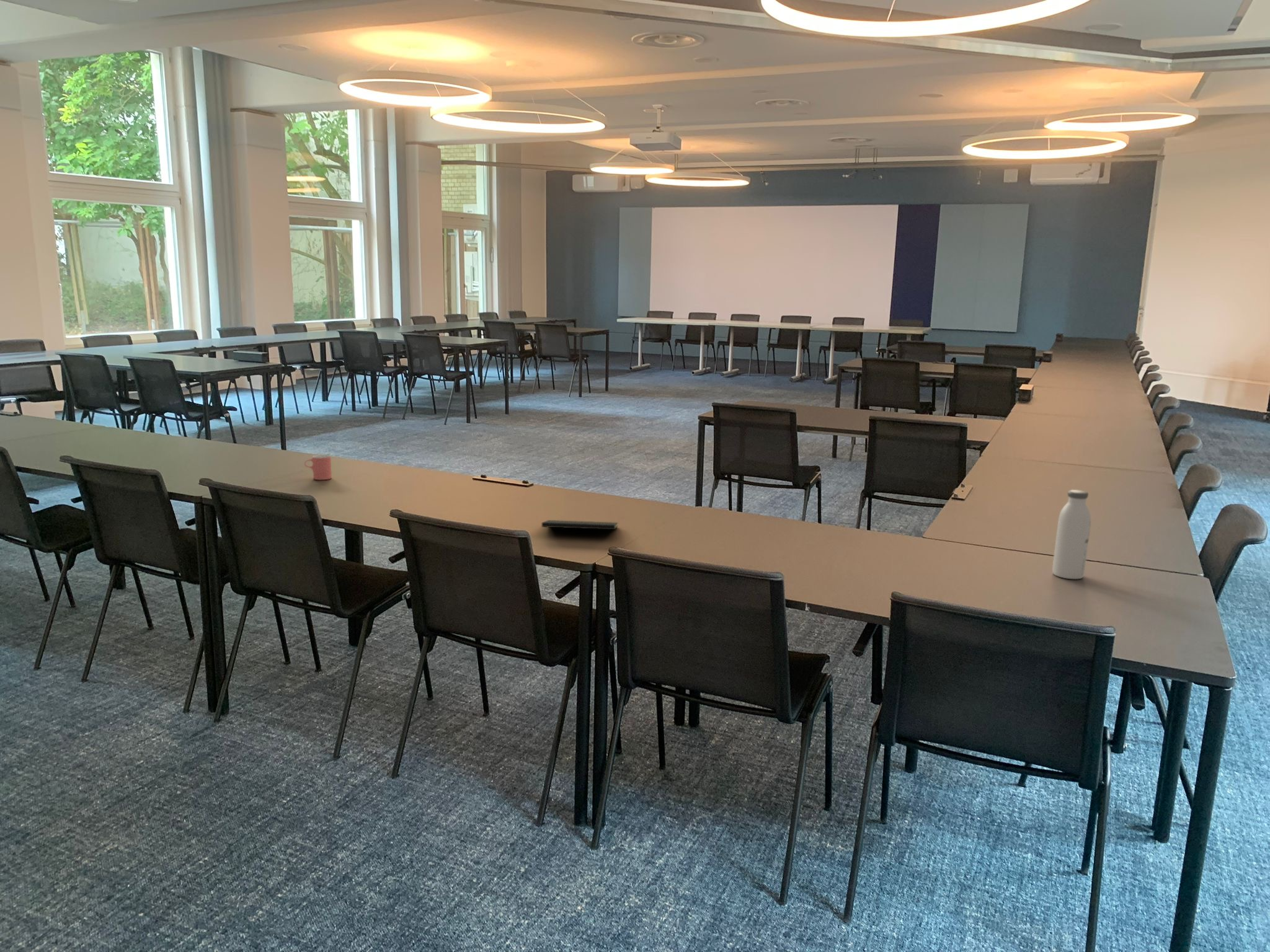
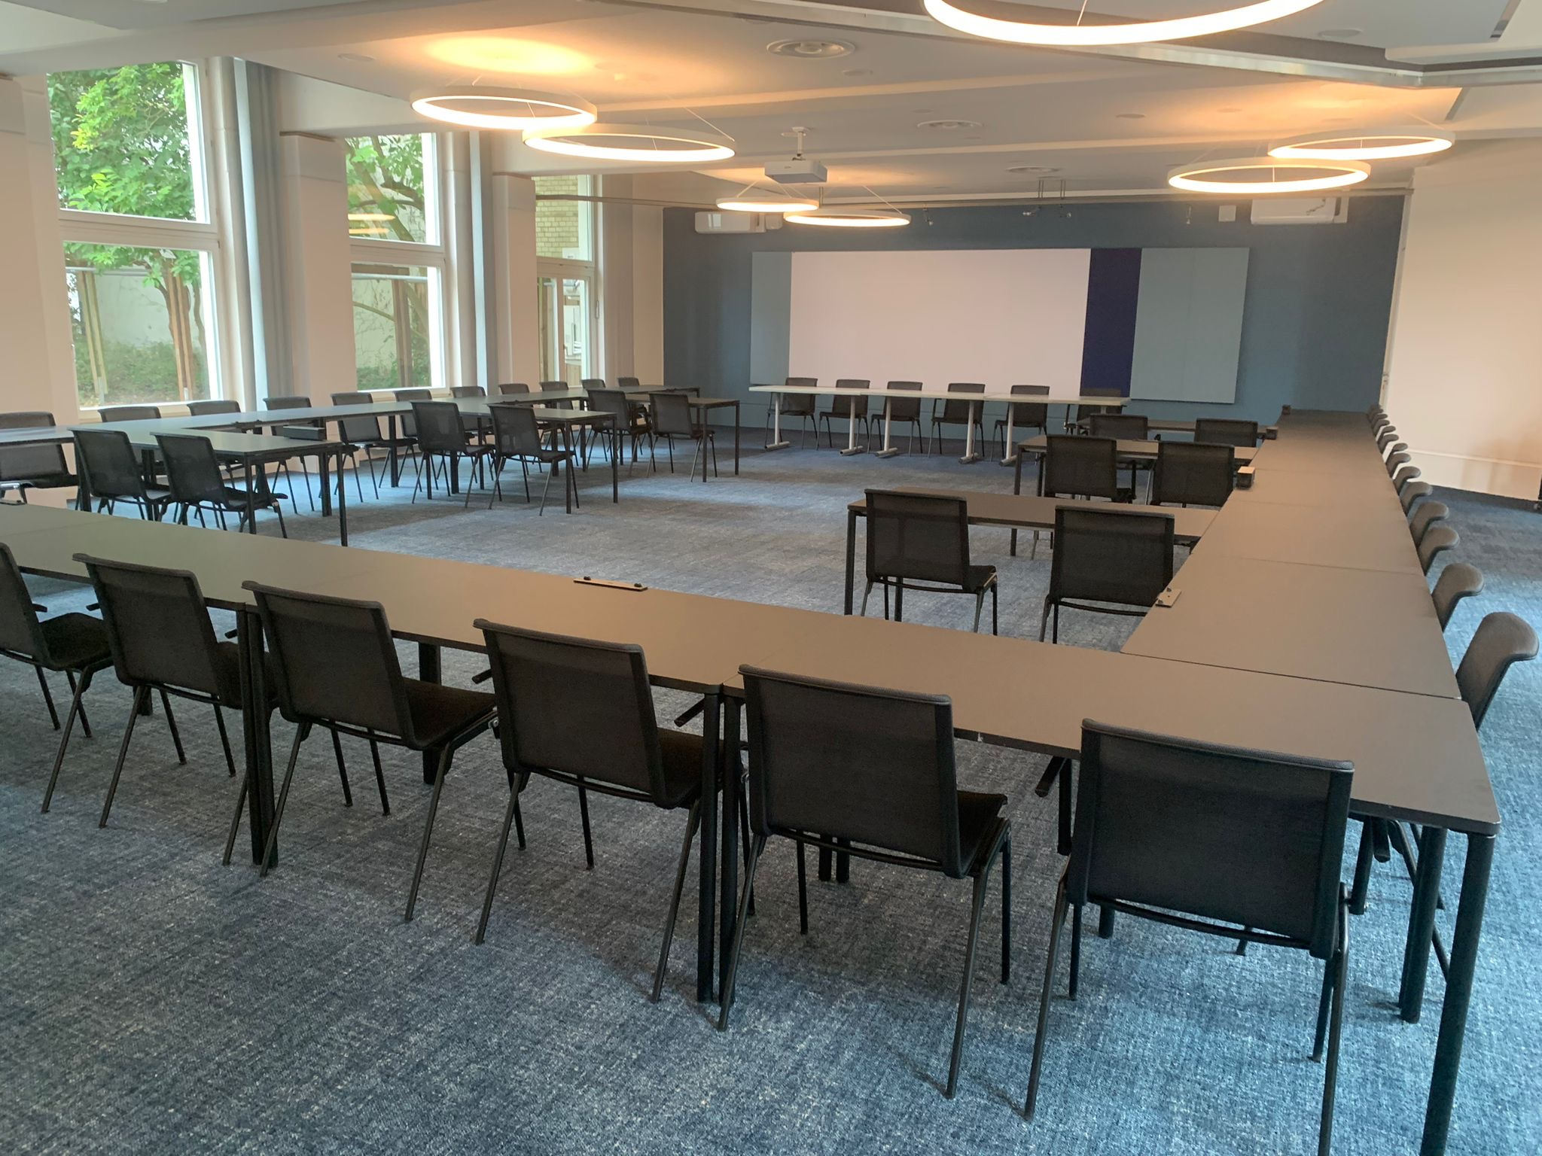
- water bottle [1052,489,1091,580]
- notepad [541,519,619,540]
- cup [304,454,332,480]
